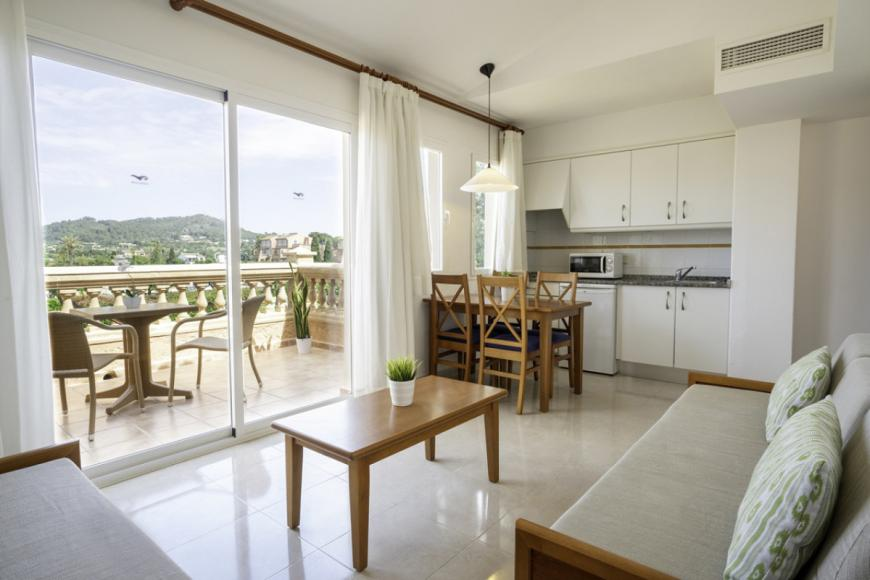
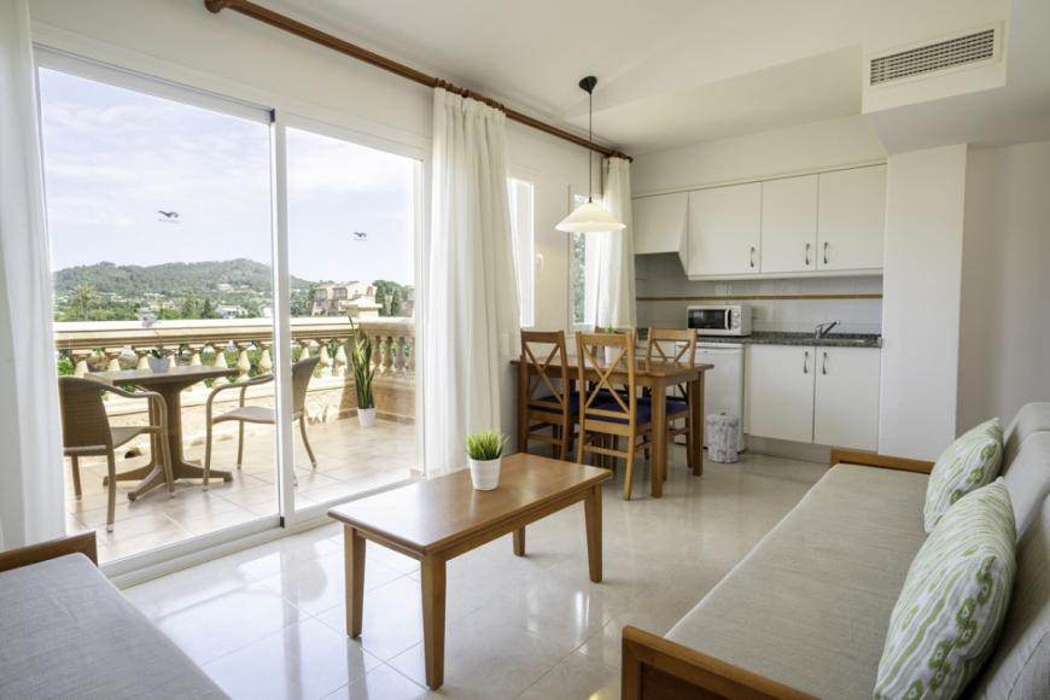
+ trash can [705,412,741,465]
